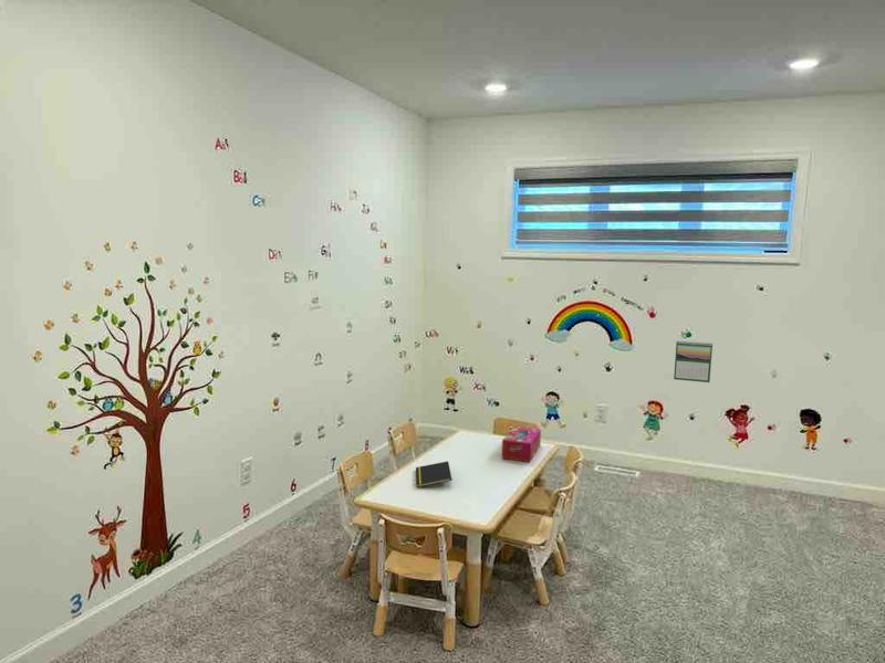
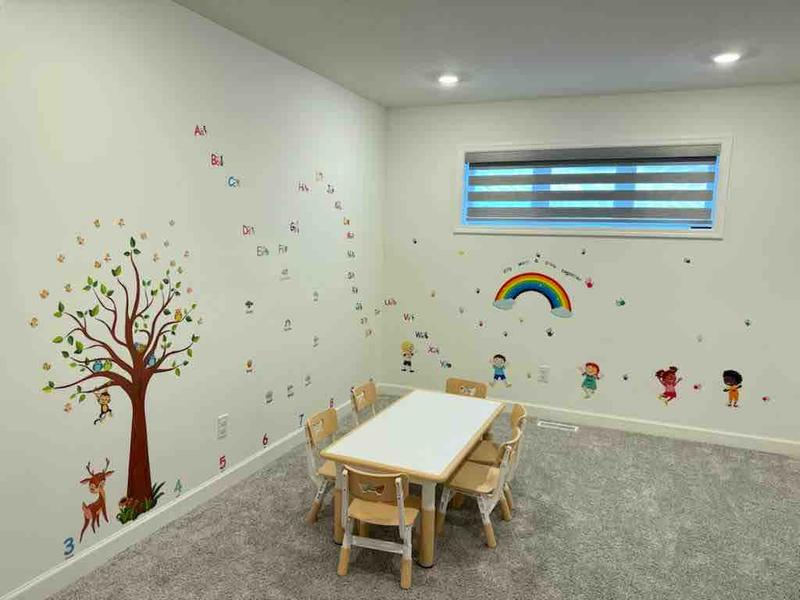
- notepad [415,460,452,488]
- tissue box [501,425,542,463]
- calendar [673,339,714,383]
